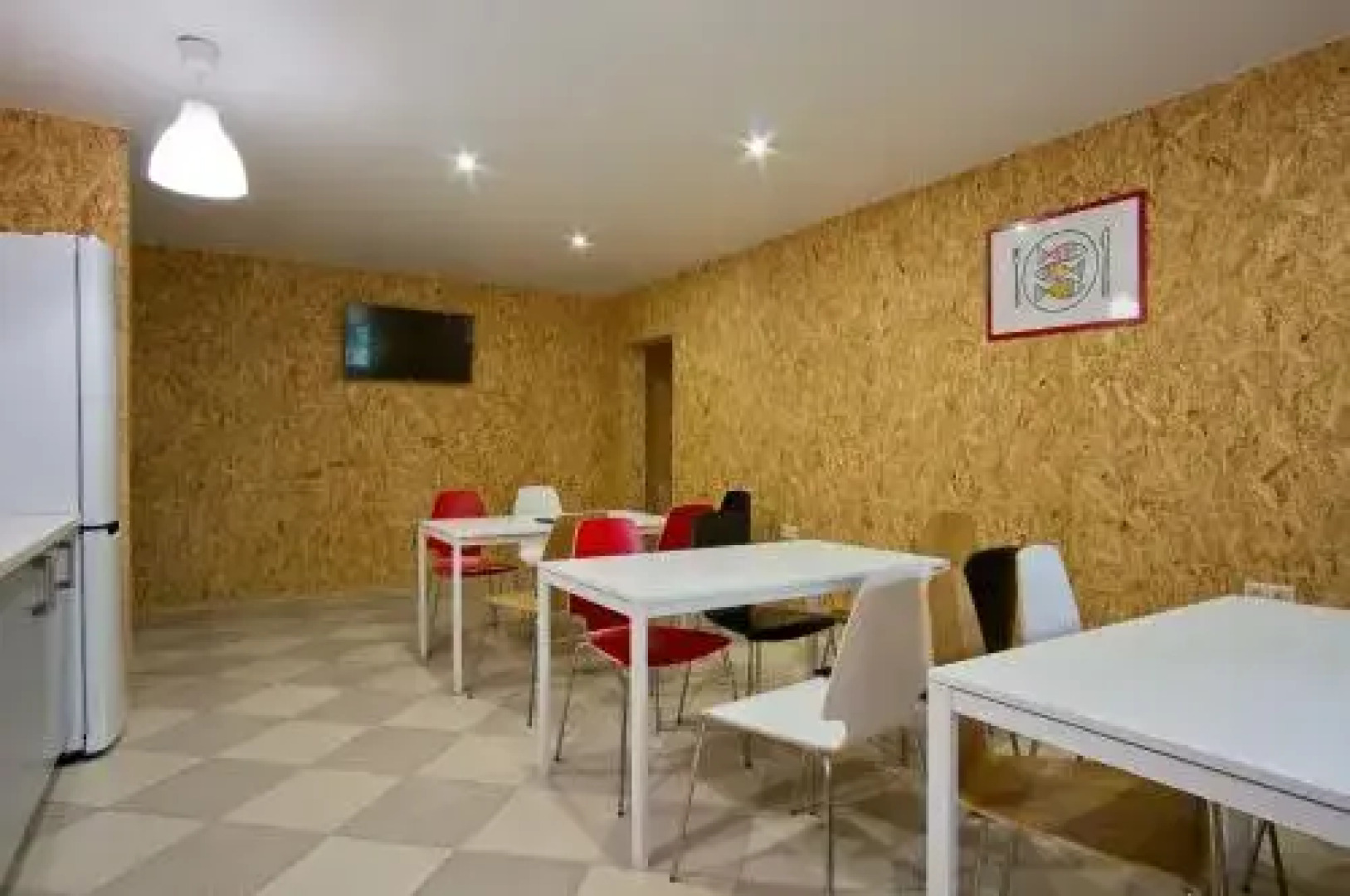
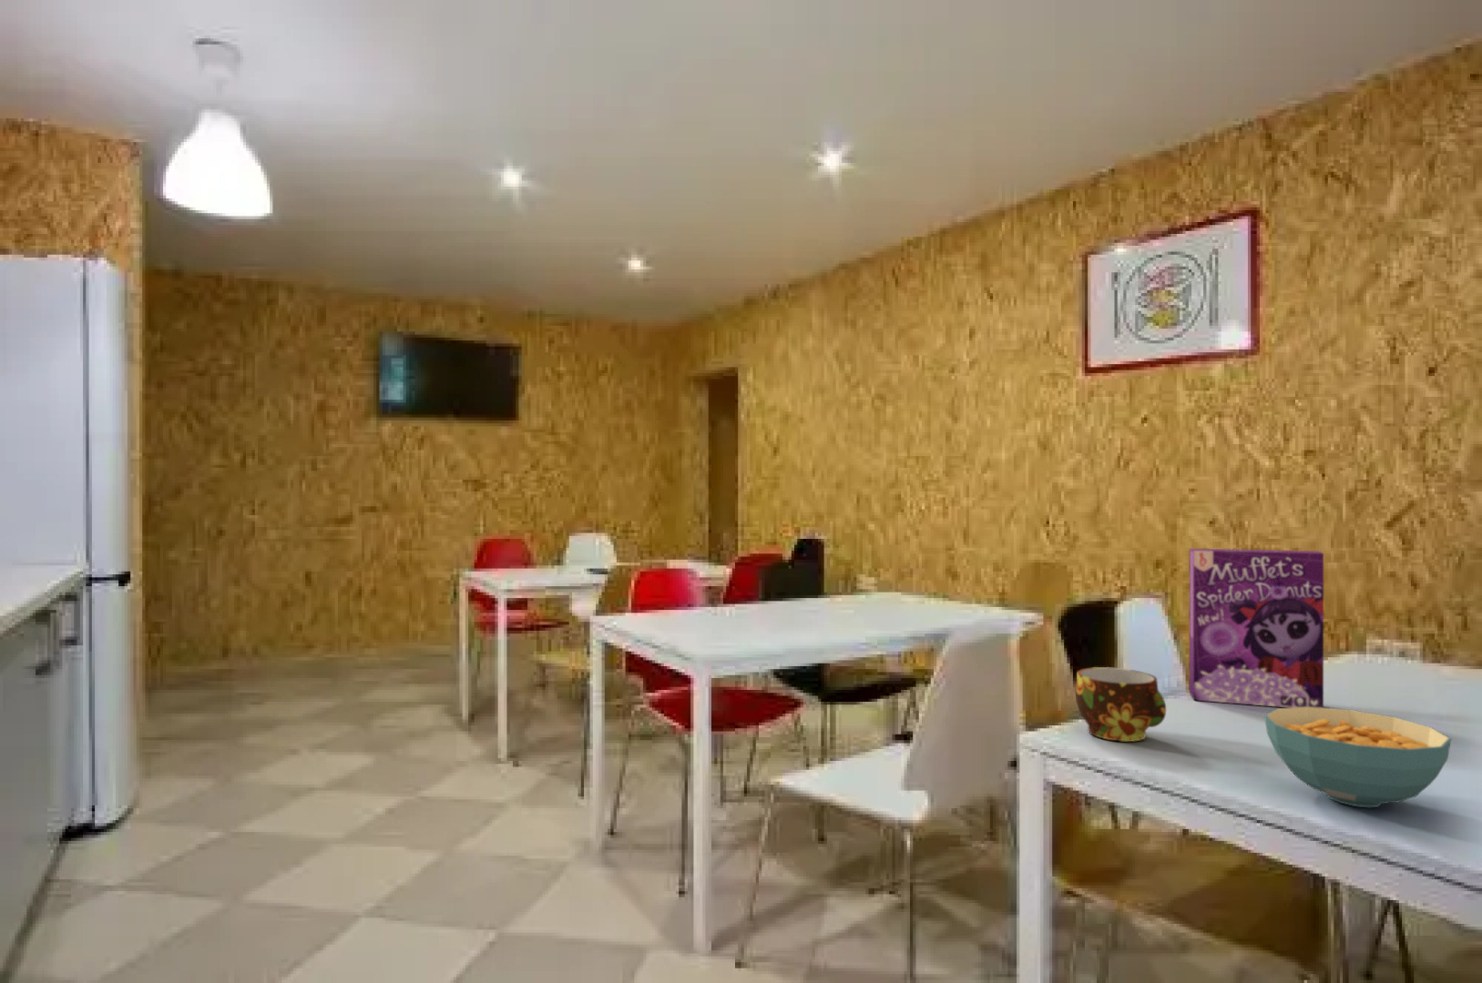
+ cereal box [1189,547,1324,708]
+ cereal bowl [1264,707,1452,809]
+ cup [1075,666,1167,743]
